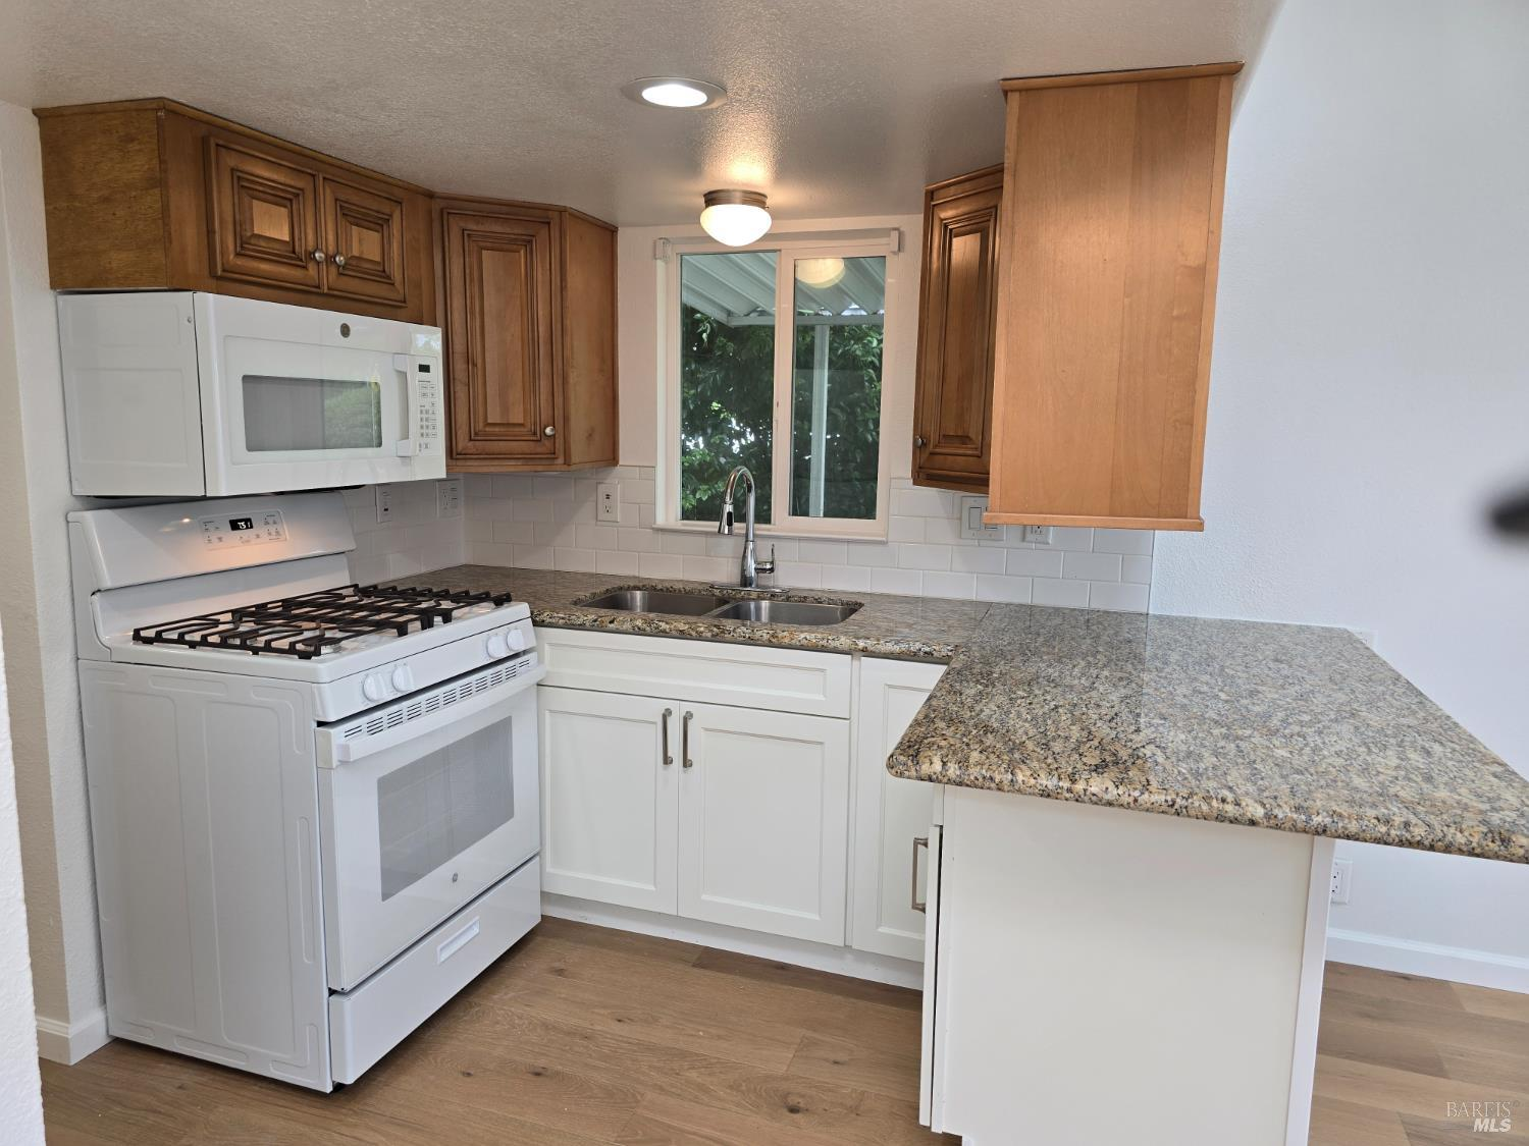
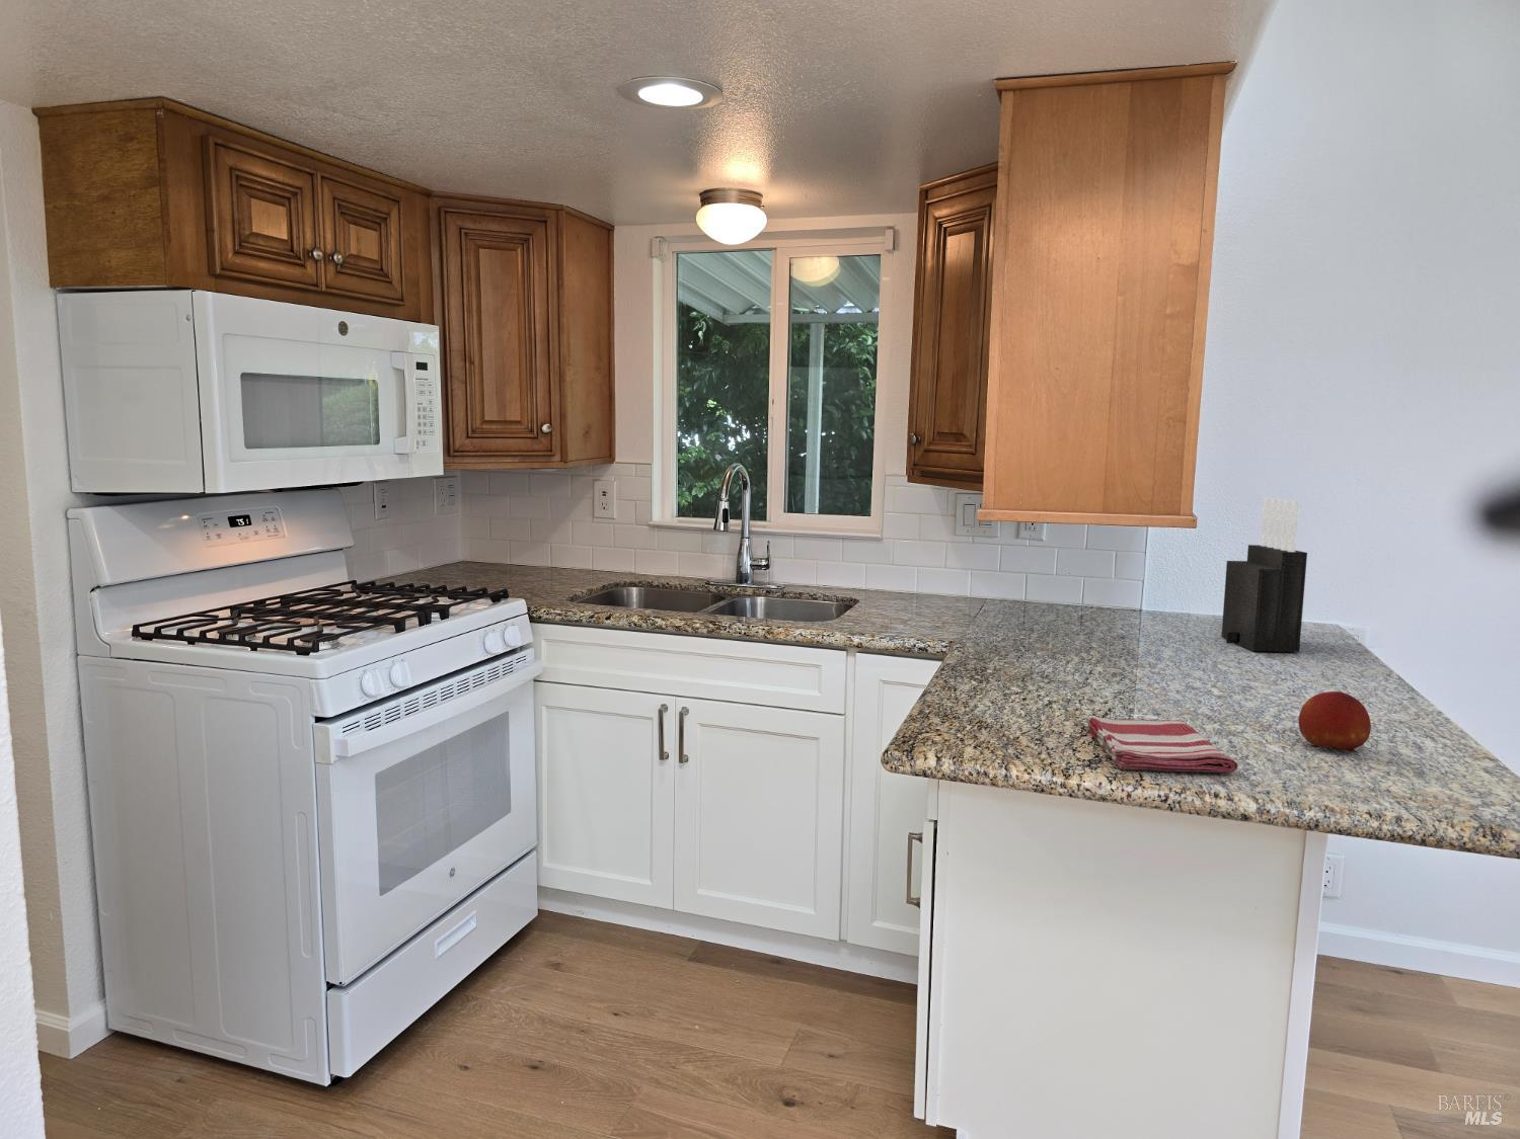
+ dish towel [1086,714,1239,774]
+ knife block [1220,497,1308,653]
+ fruit [1297,690,1372,754]
